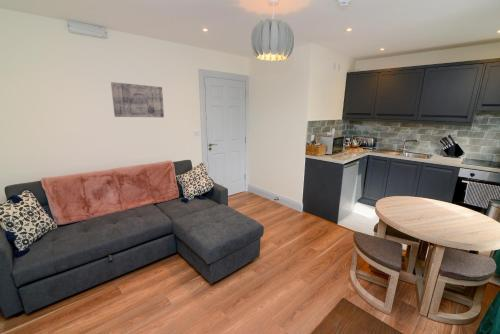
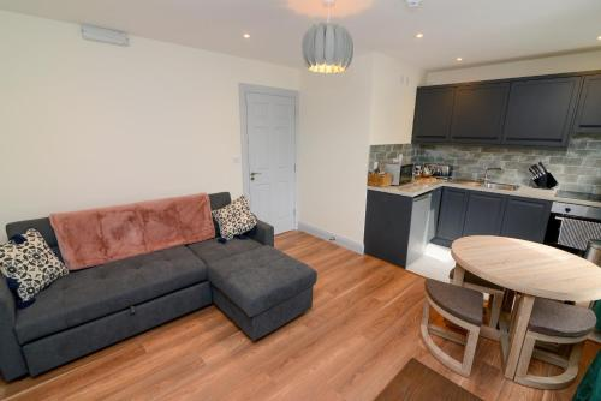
- wall art [110,81,165,118]
